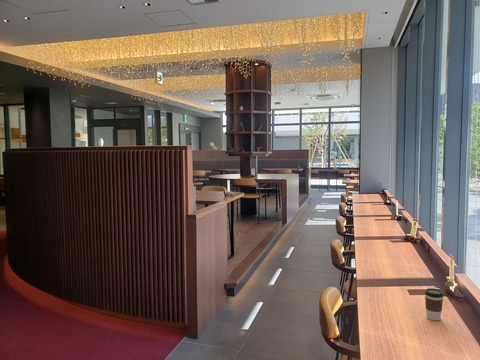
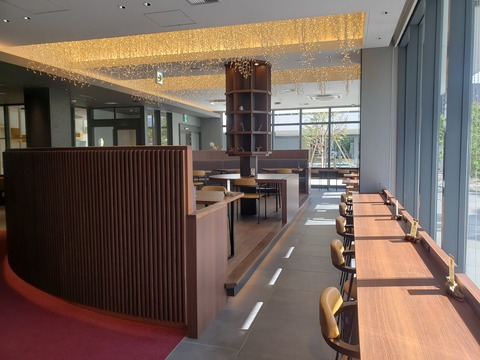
- coffee cup [424,287,445,321]
